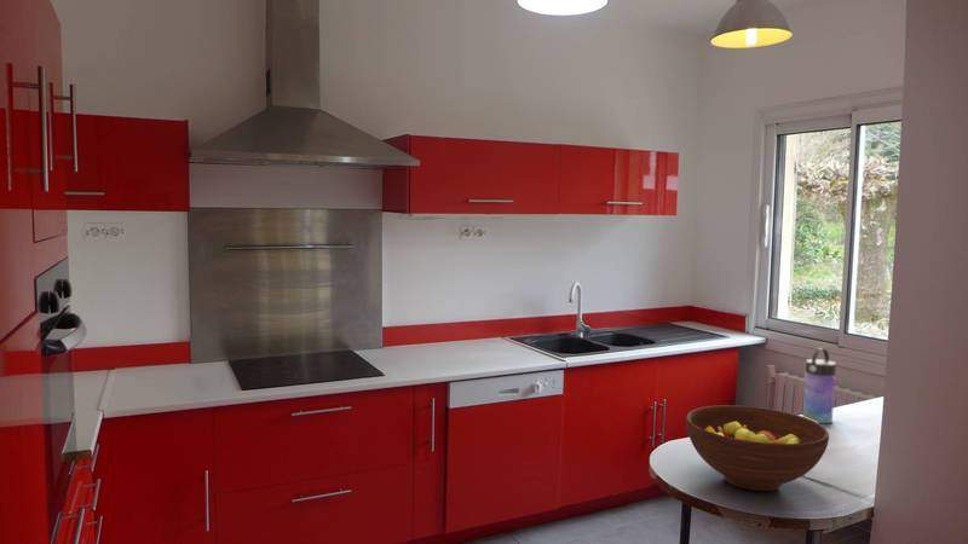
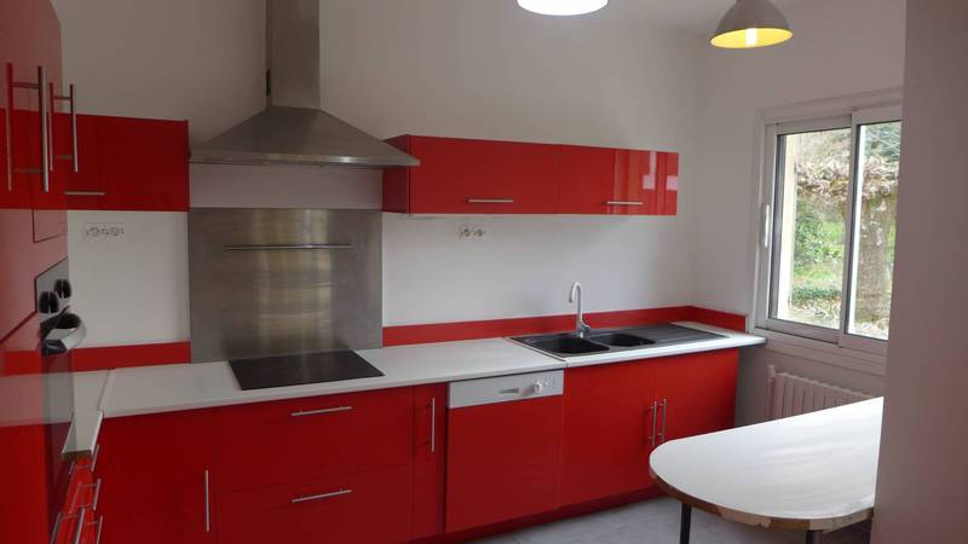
- water bottle [801,347,837,424]
- fruit bowl [685,404,830,492]
